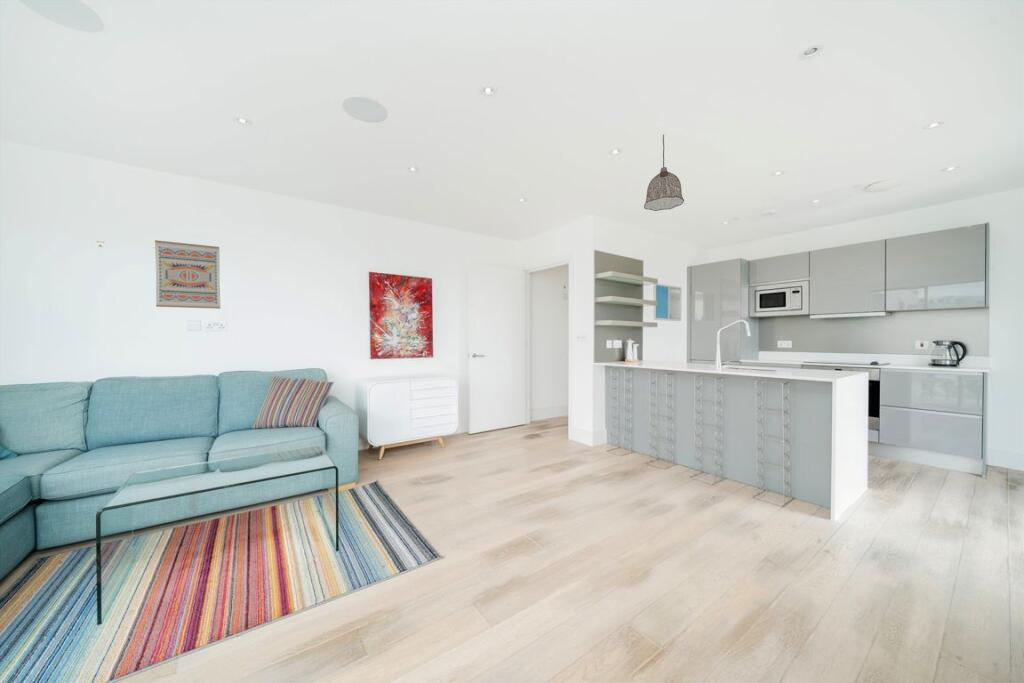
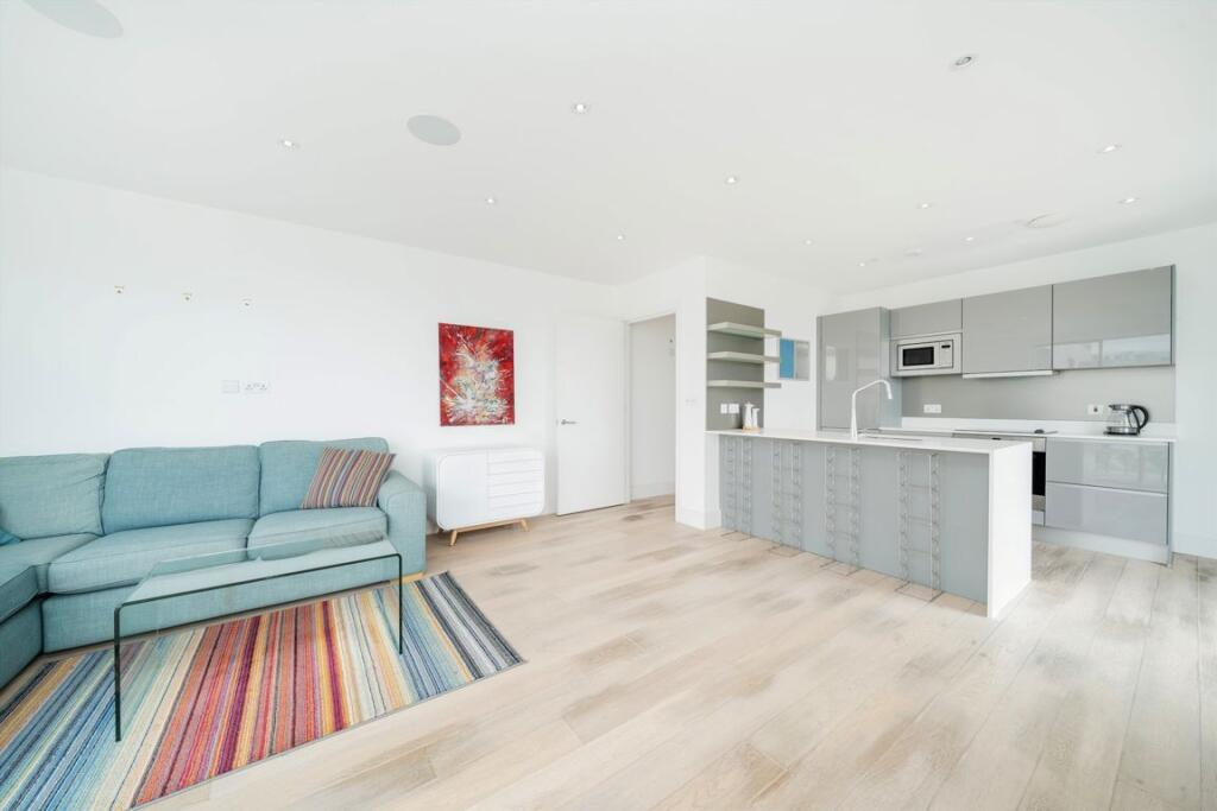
- wall art [154,239,221,310]
- pendant lamp [643,133,685,212]
